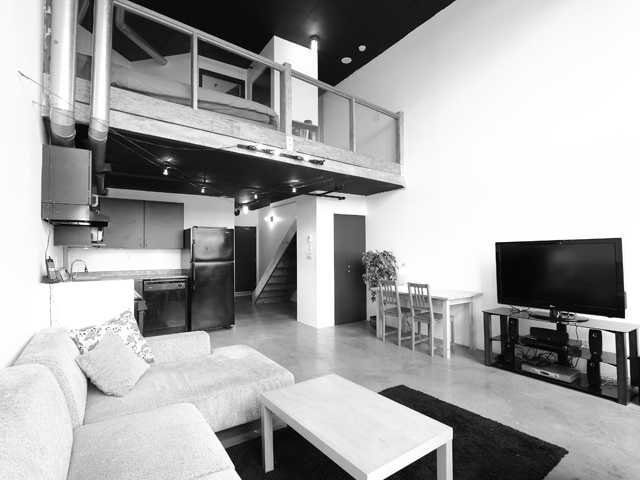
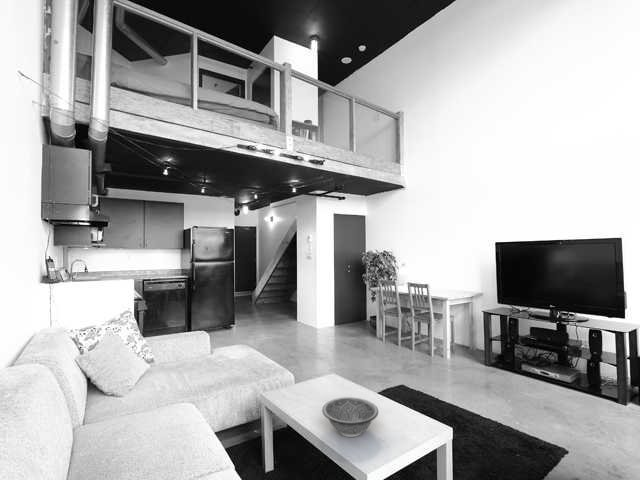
+ decorative bowl [321,396,379,438]
